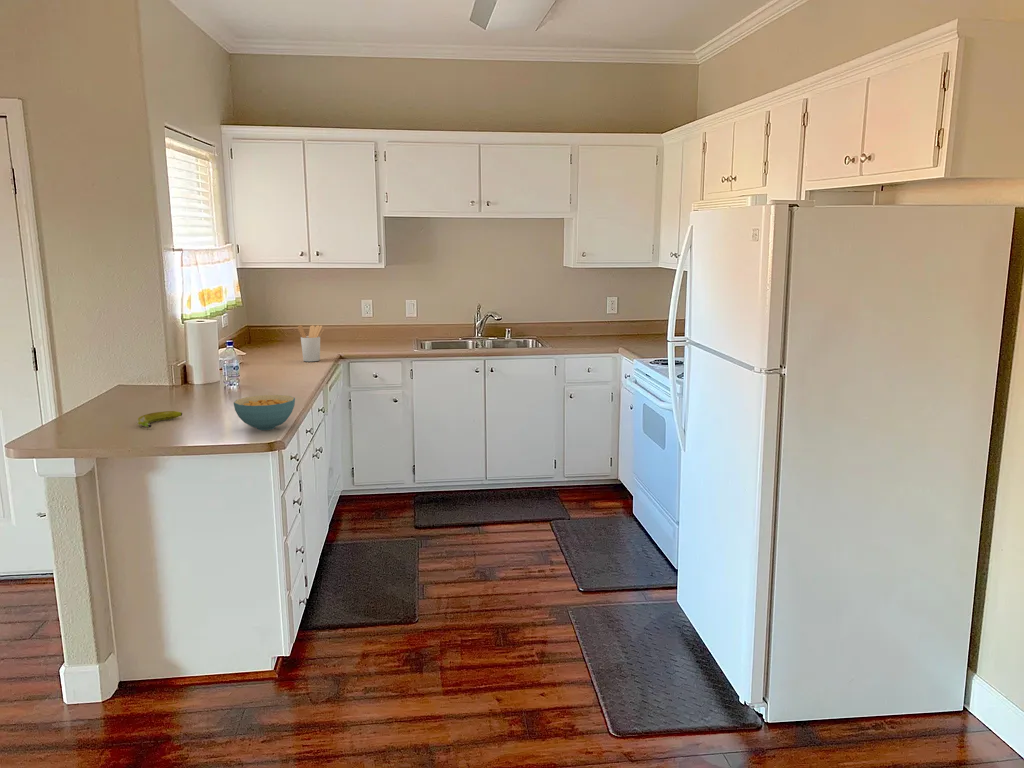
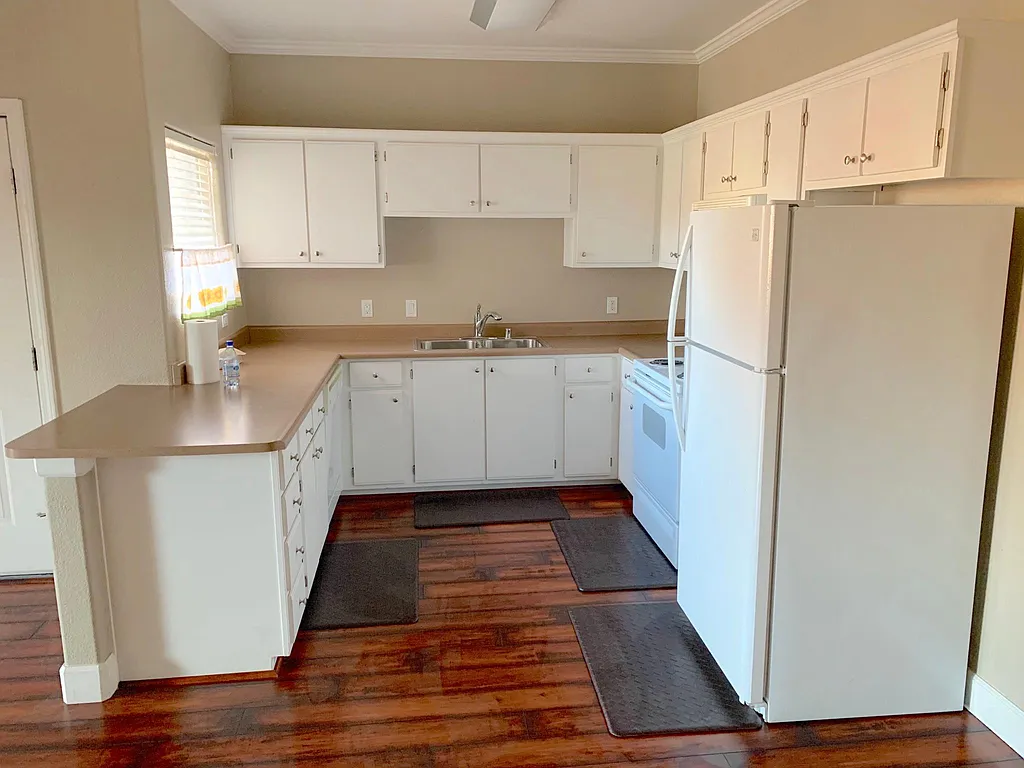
- banana [136,410,183,429]
- cereal bowl [233,394,296,431]
- utensil holder [297,324,325,363]
